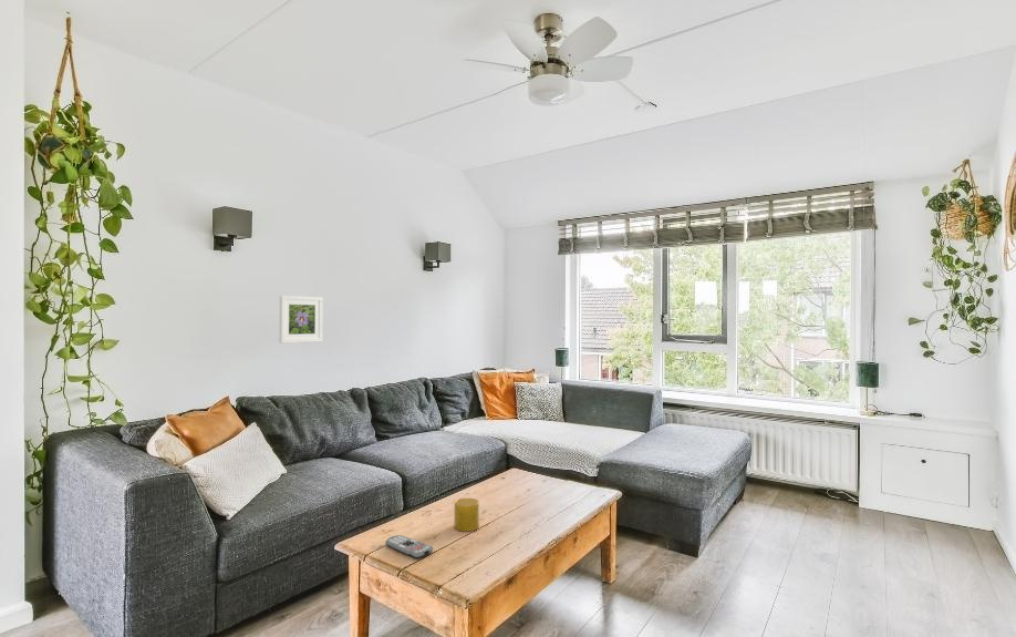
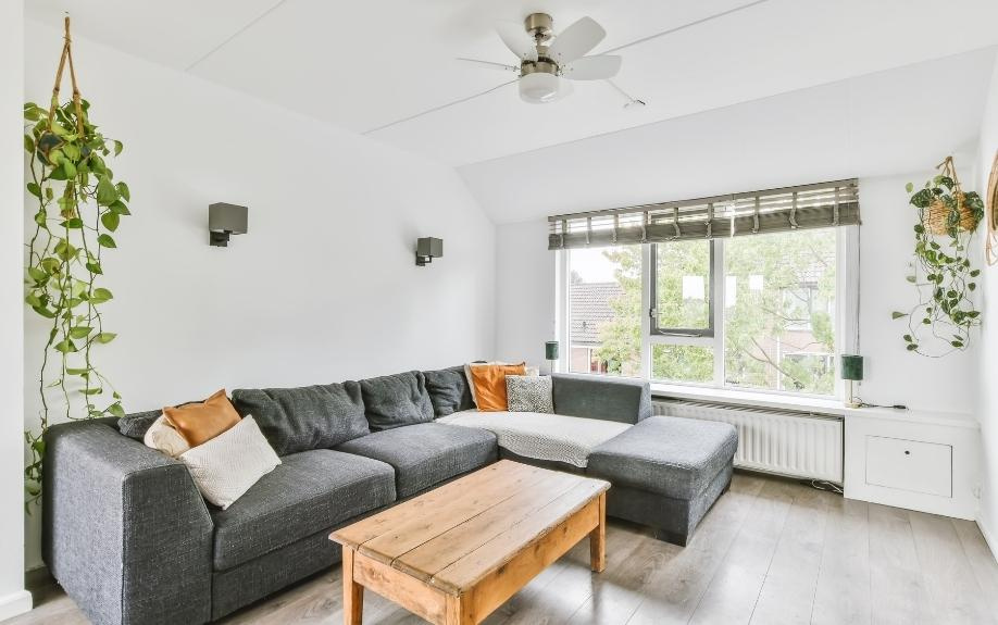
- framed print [279,295,324,345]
- remote control [384,534,434,559]
- cup [453,497,480,533]
